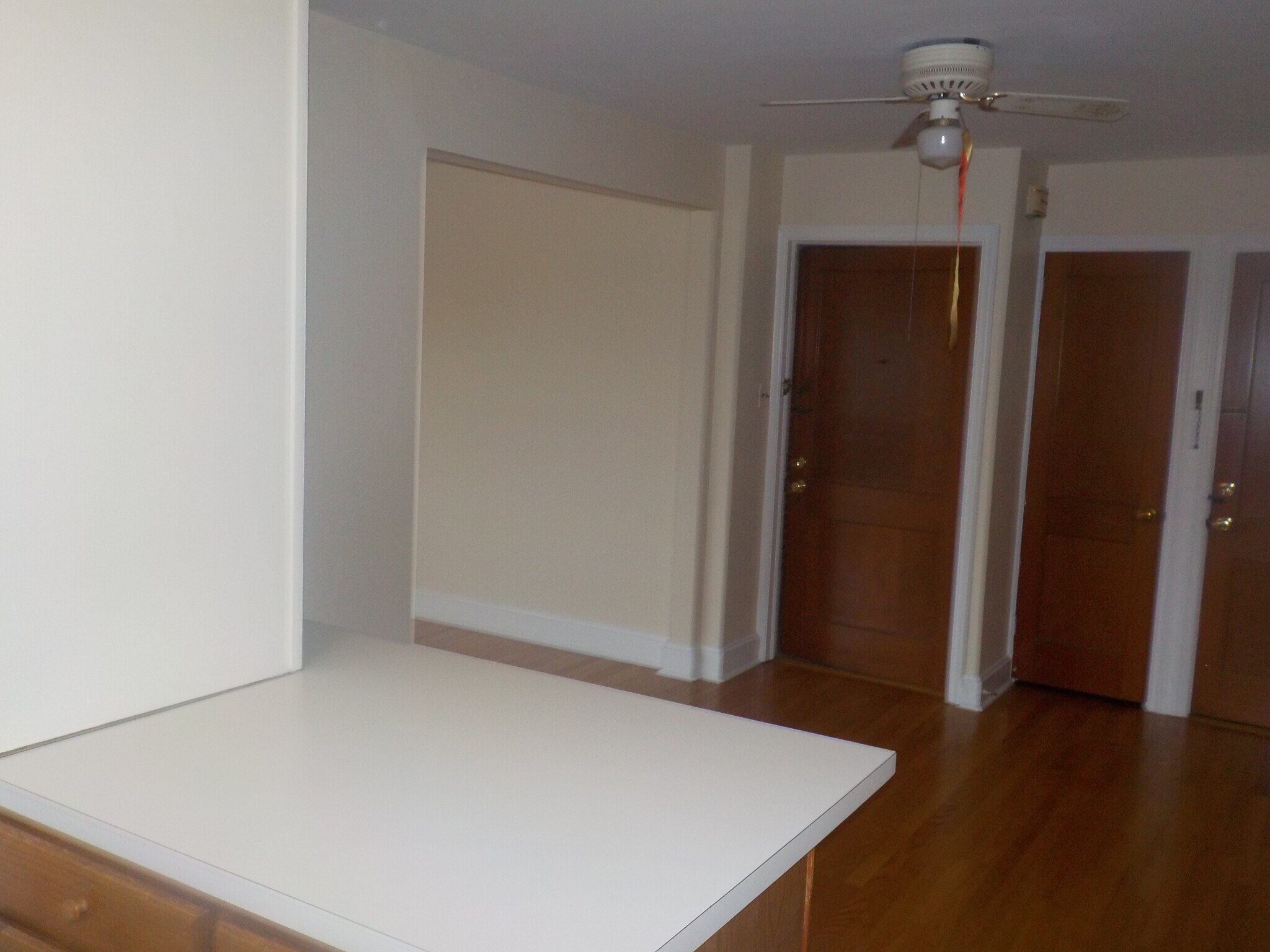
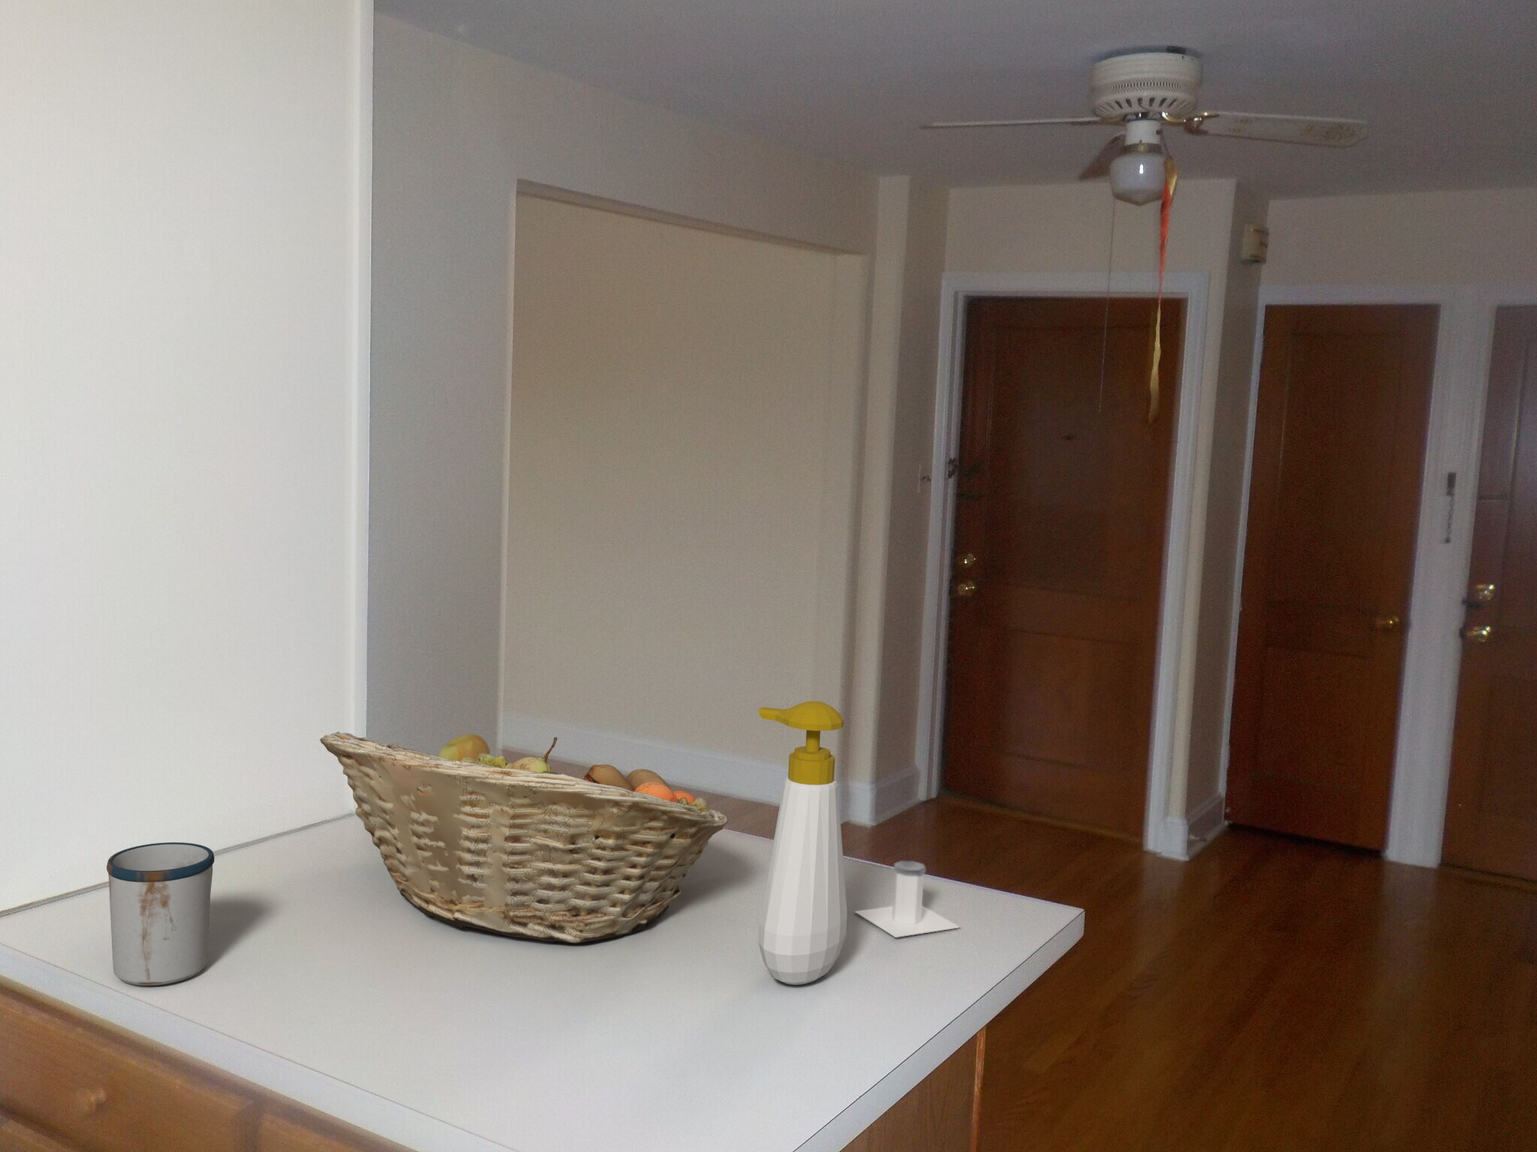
+ apple [438,733,491,761]
+ mug [105,841,215,986]
+ soap bottle [758,701,848,985]
+ salt shaker [853,860,961,938]
+ fruit basket [320,731,729,944]
